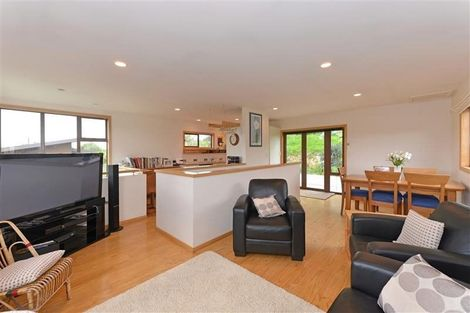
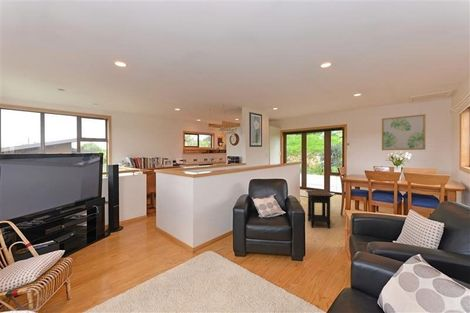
+ wall art [381,113,426,151]
+ side table [305,189,334,229]
